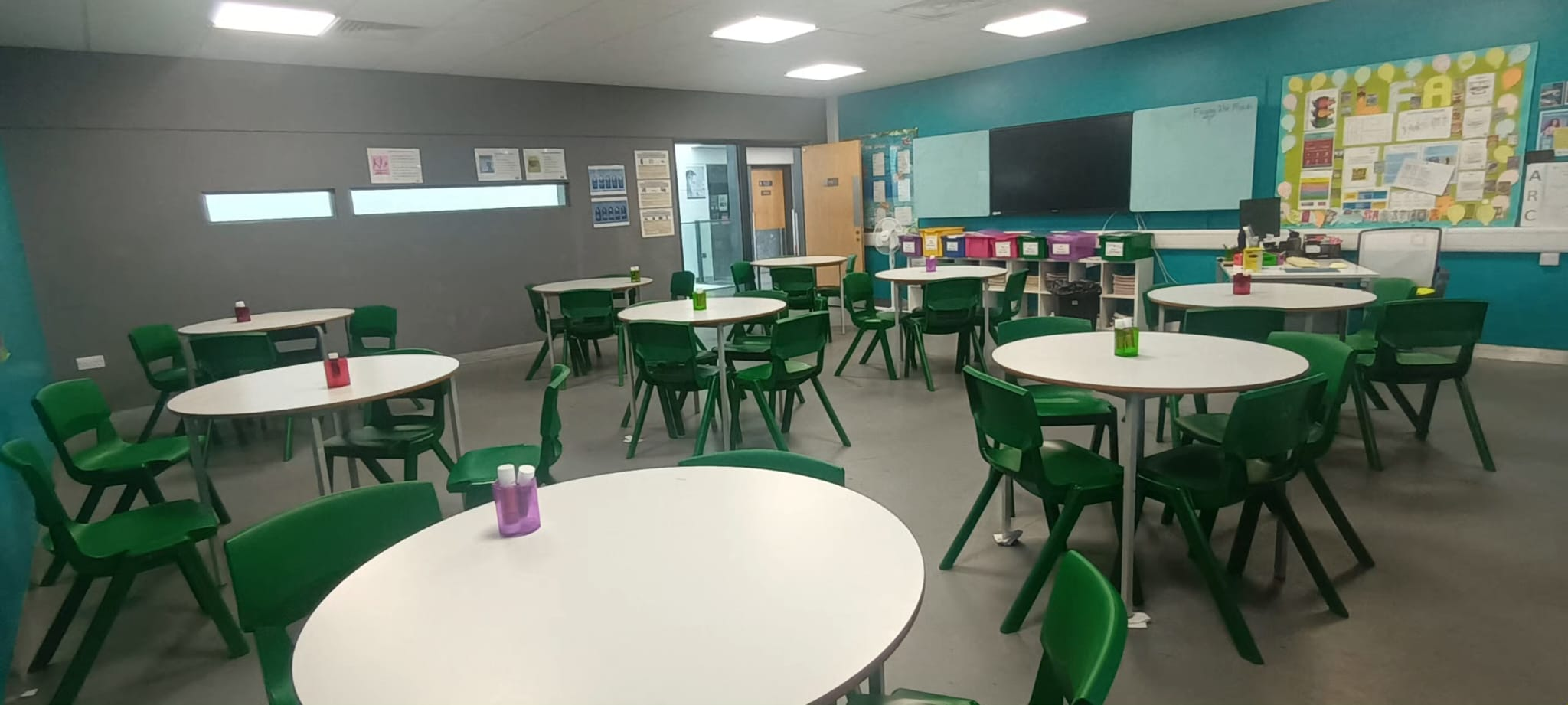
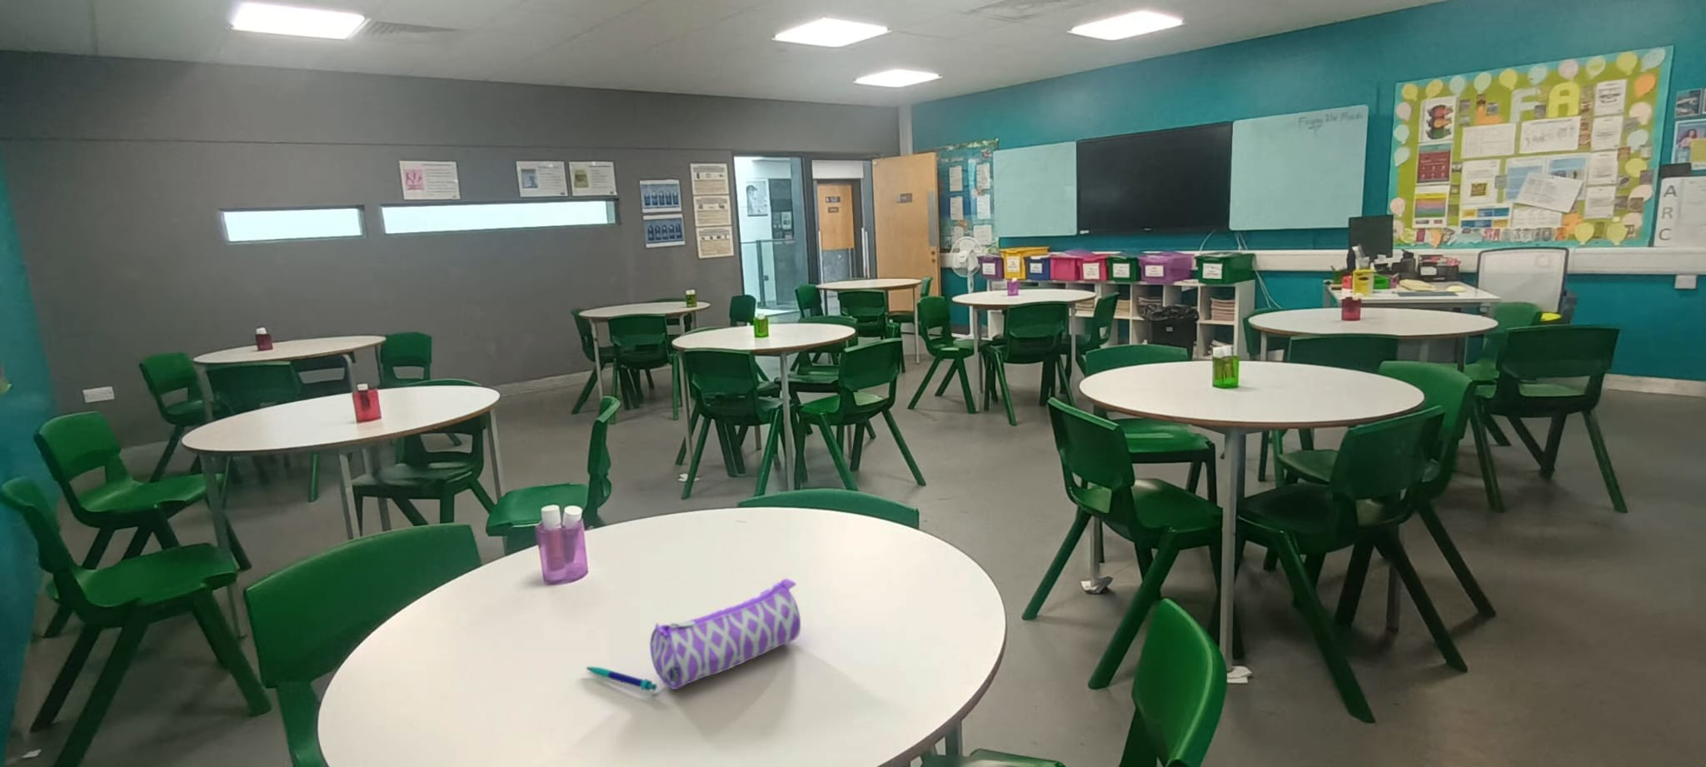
+ pencil case [648,578,802,691]
+ pen [584,666,658,692]
